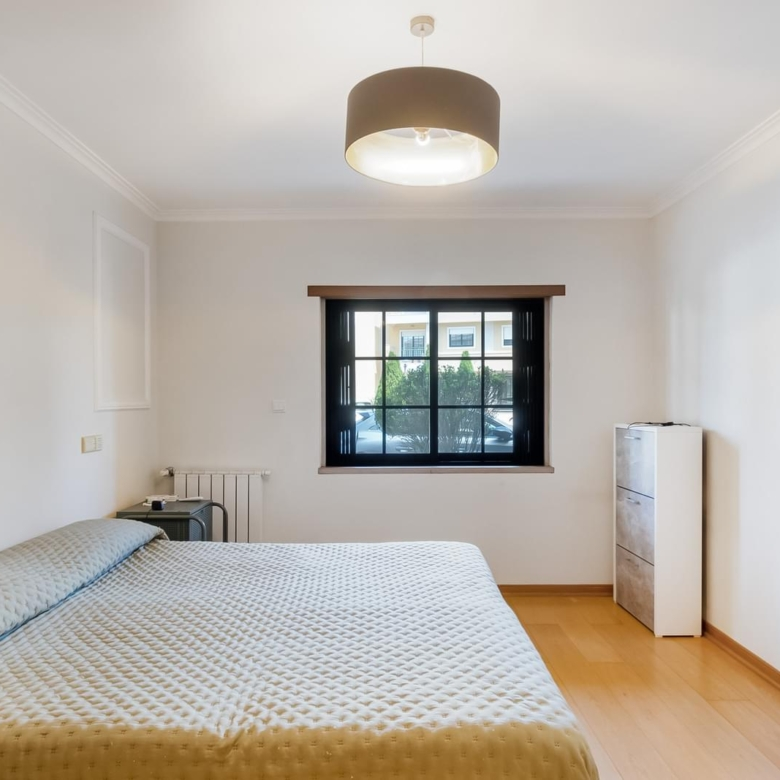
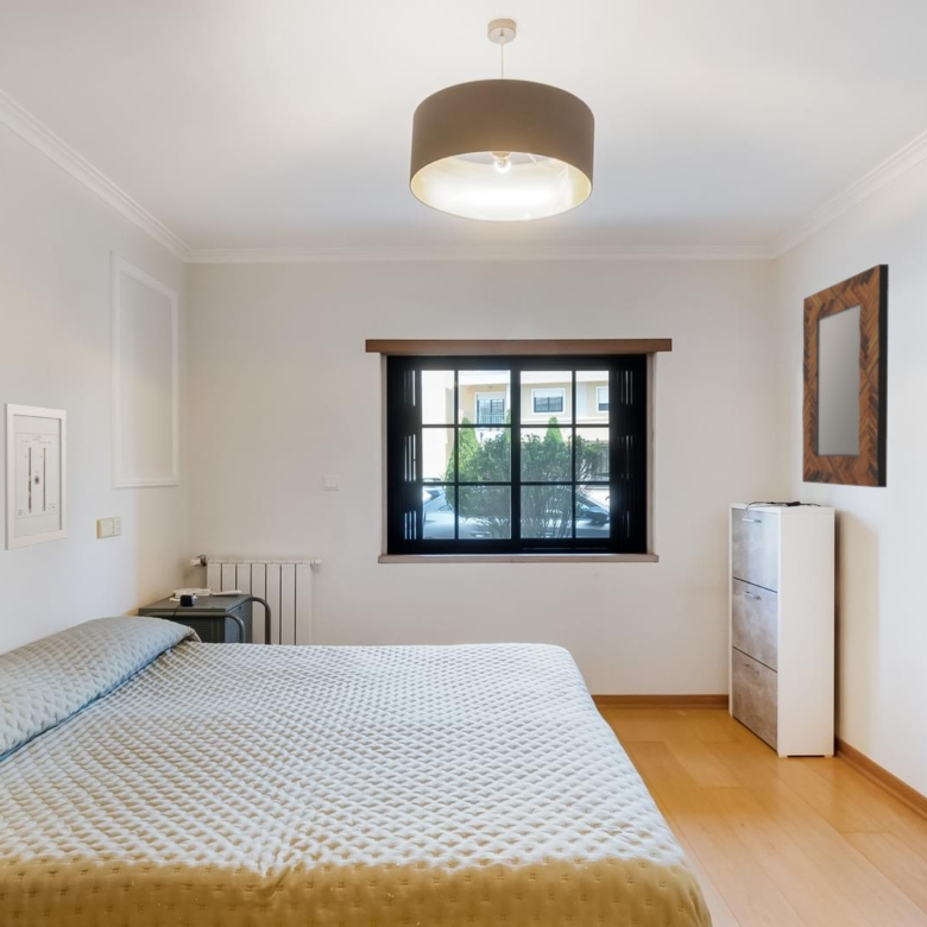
+ home mirror [801,263,890,488]
+ wall art [2,402,68,551]
